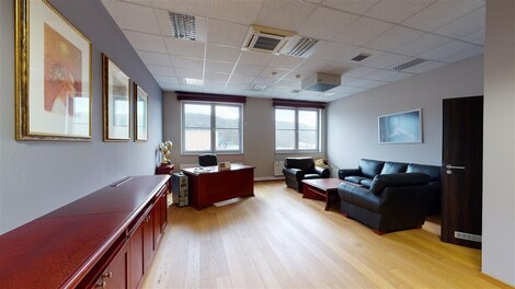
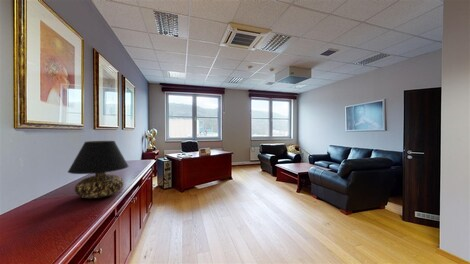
+ table lamp [67,140,129,199]
